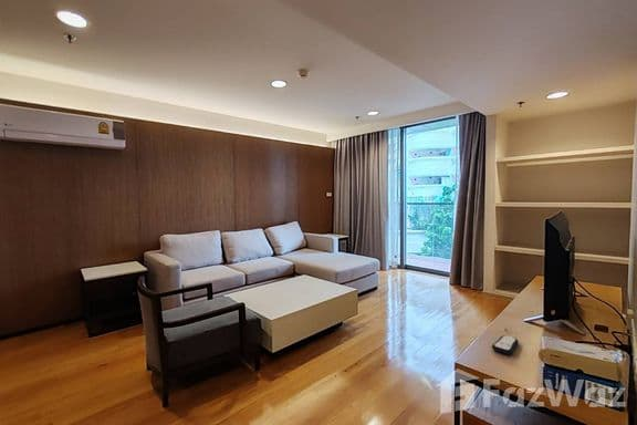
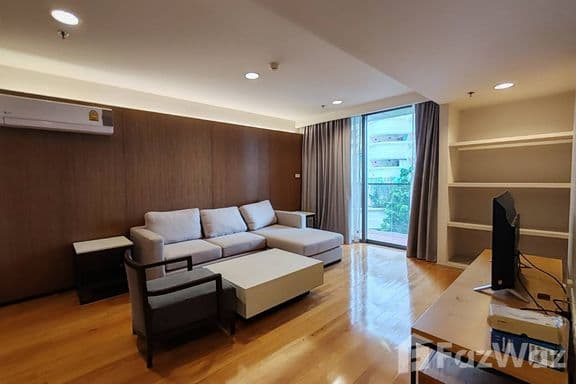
- remote control [491,334,520,355]
